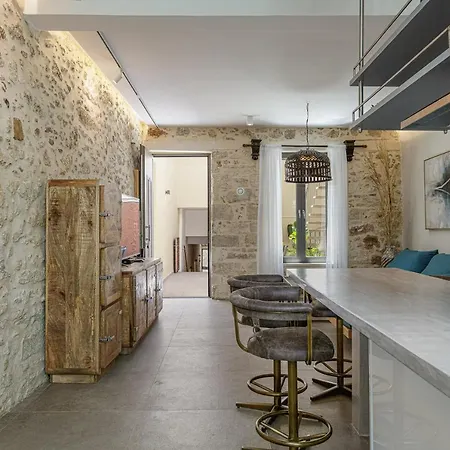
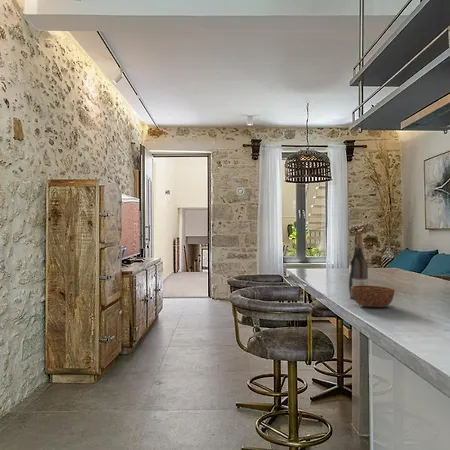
+ wine bottle [348,231,369,300]
+ bowl [351,285,396,308]
